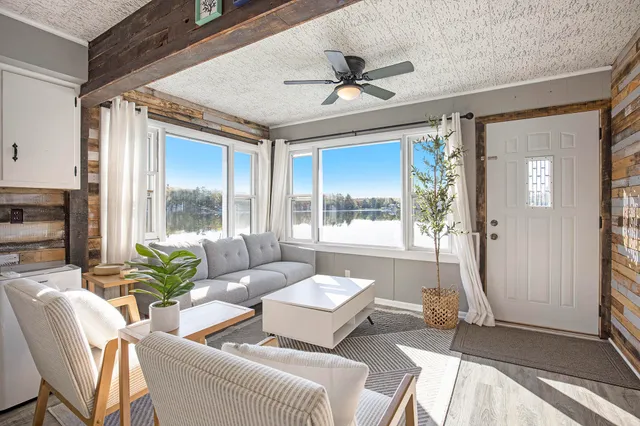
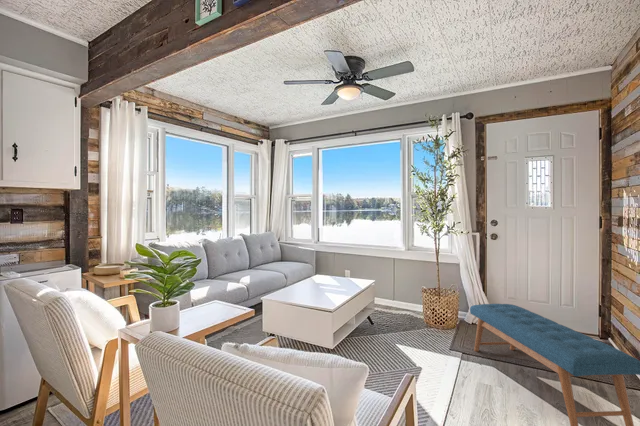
+ bench [469,303,640,426]
